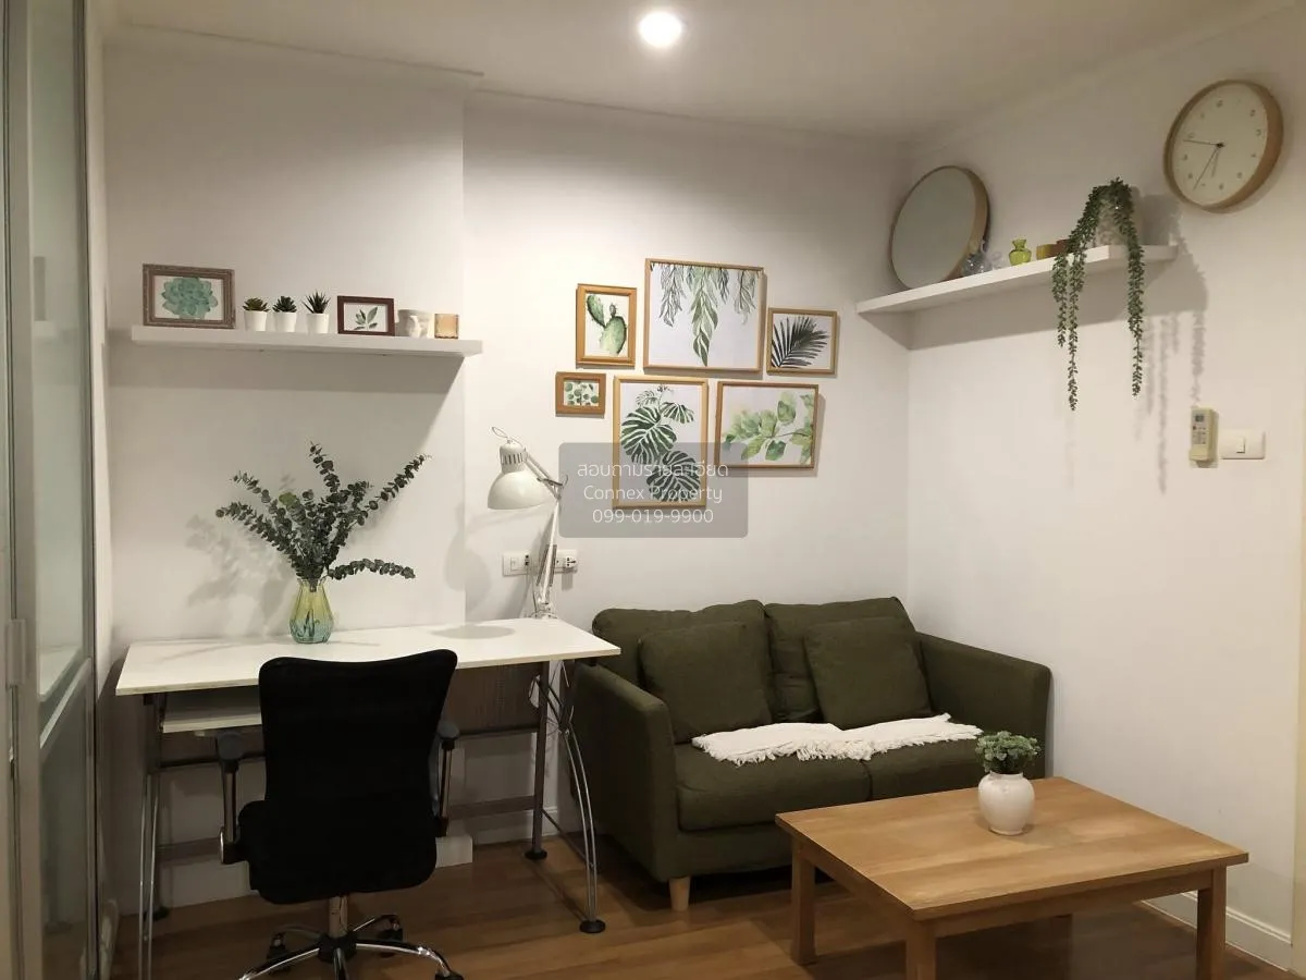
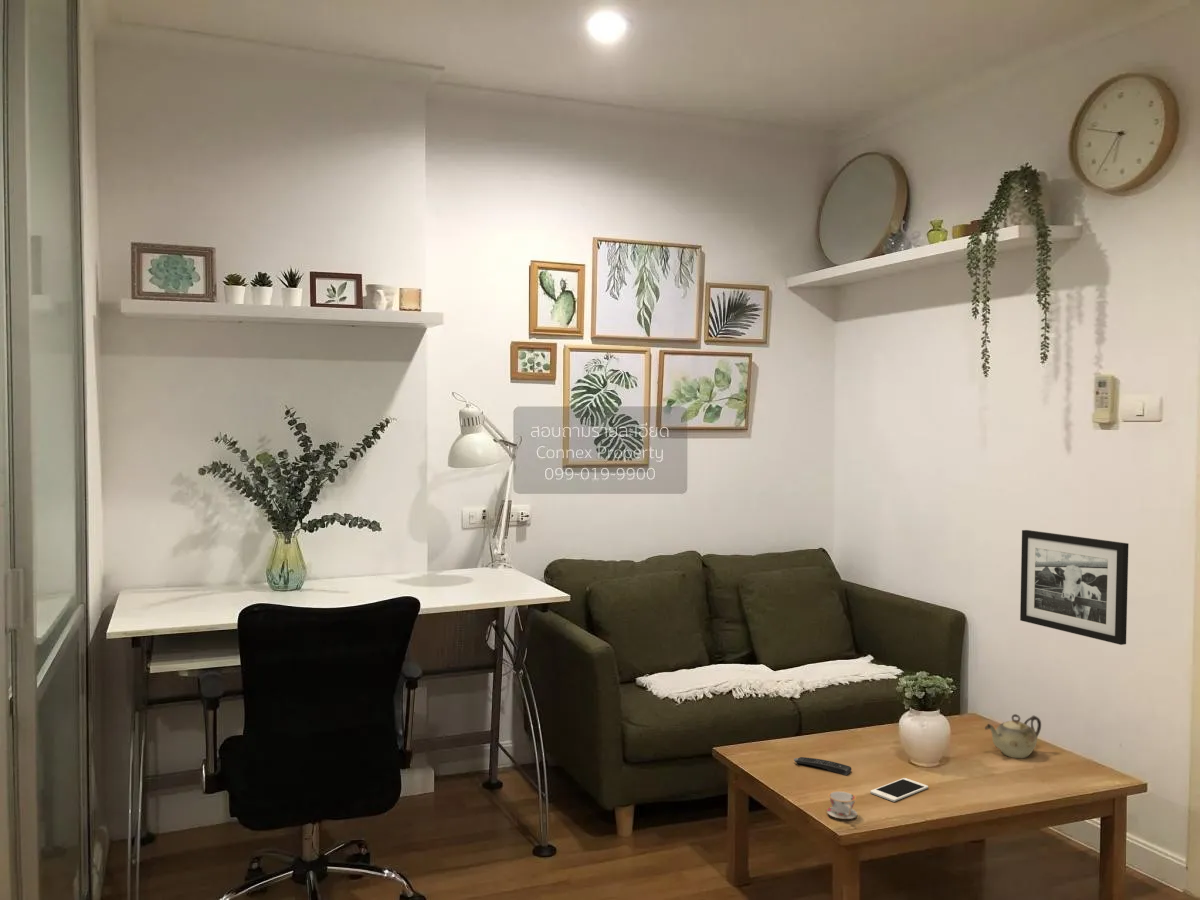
+ picture frame [1019,529,1129,646]
+ cell phone [869,777,929,803]
+ teapot [984,713,1042,759]
+ remote control [793,756,852,776]
+ teacup [826,790,858,820]
